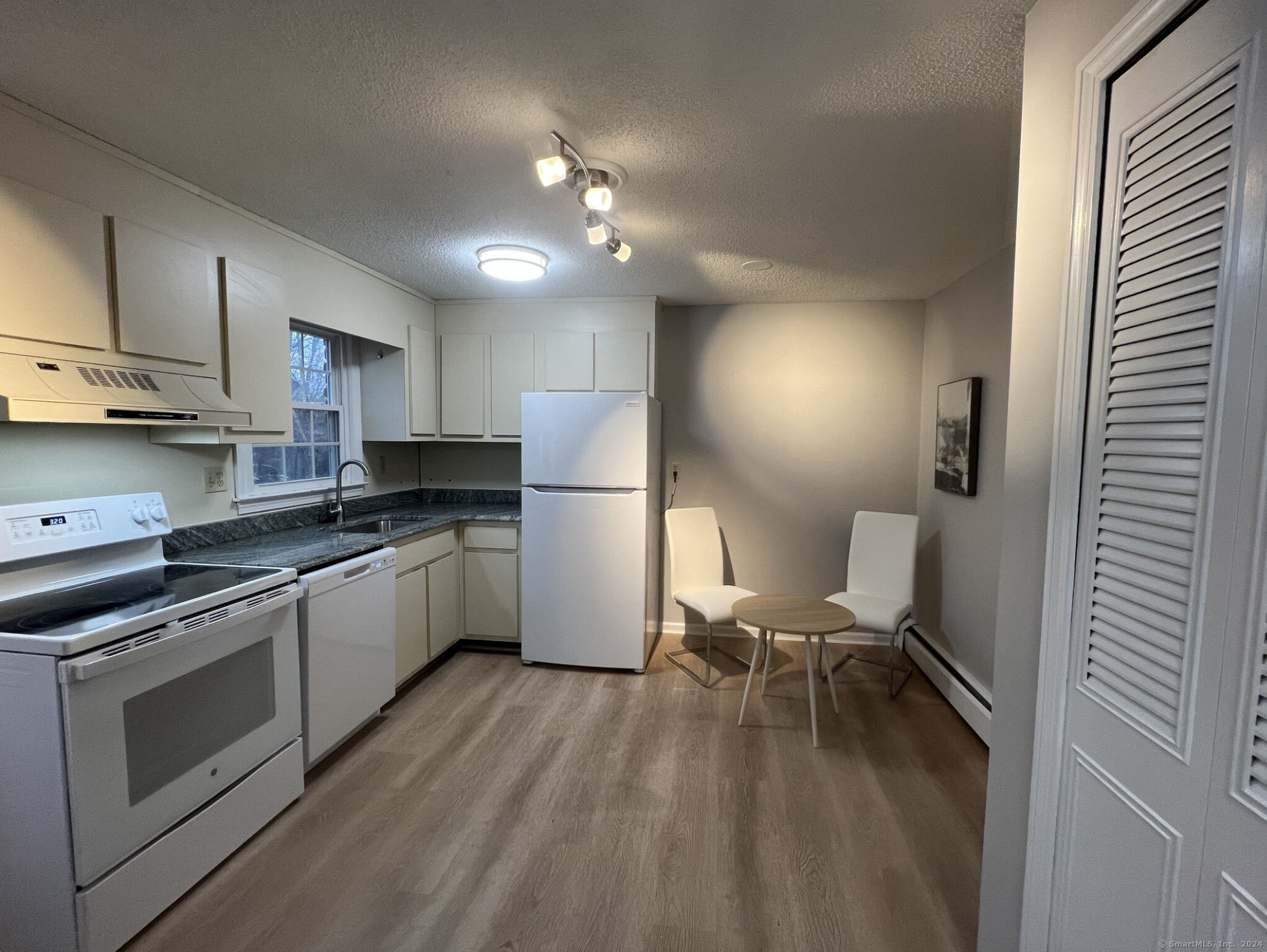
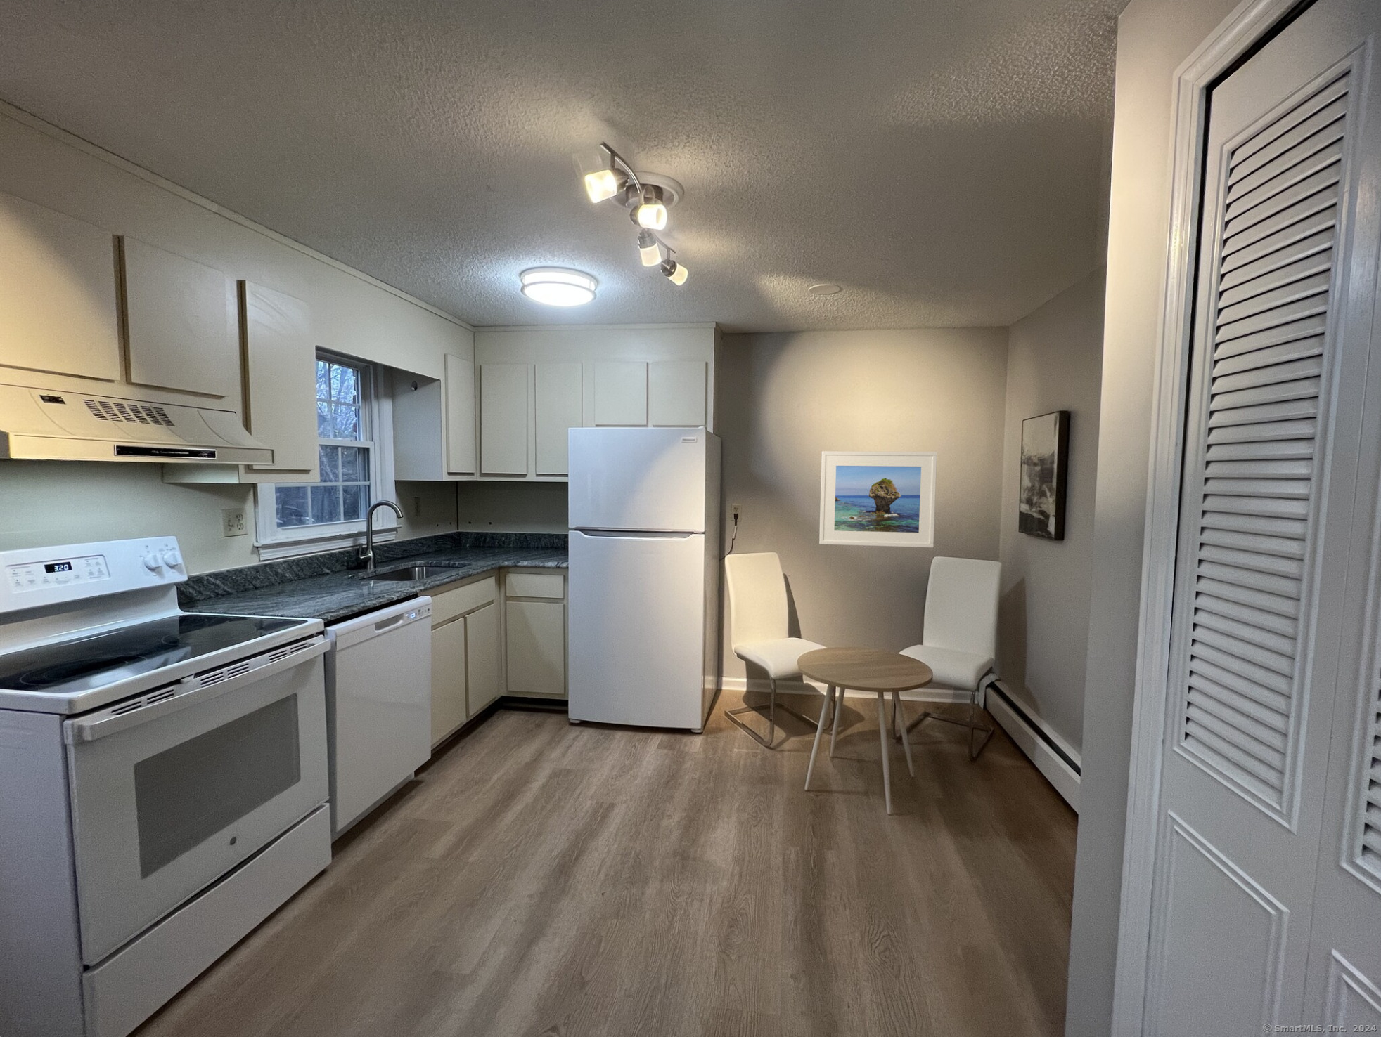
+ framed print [819,450,938,548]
